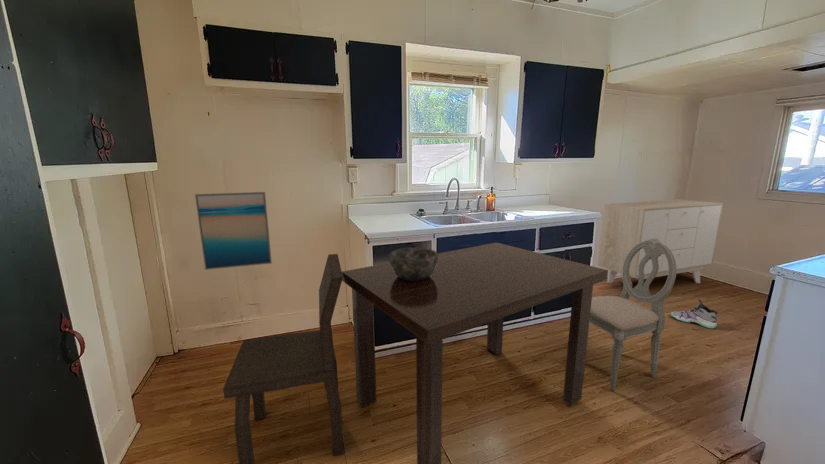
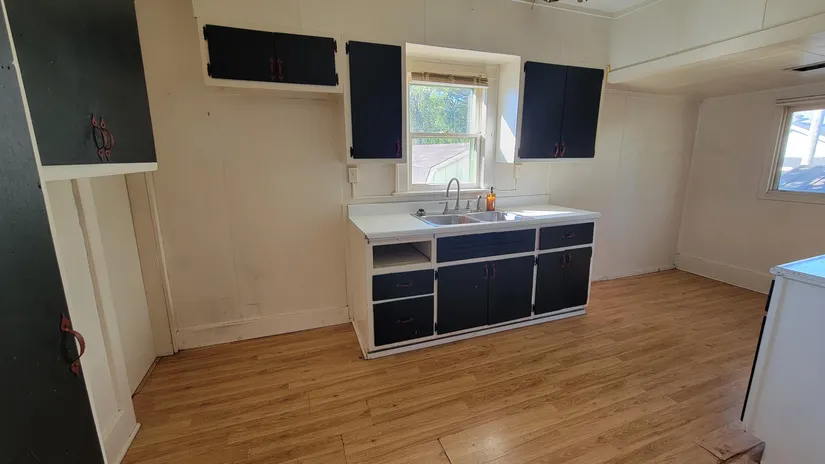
- sneaker [670,298,719,330]
- sideboard [596,198,724,284]
- dining chair [222,253,345,464]
- dining chair [589,238,677,392]
- dining table [342,242,609,464]
- bowl [388,247,439,281]
- wall art [194,191,273,271]
